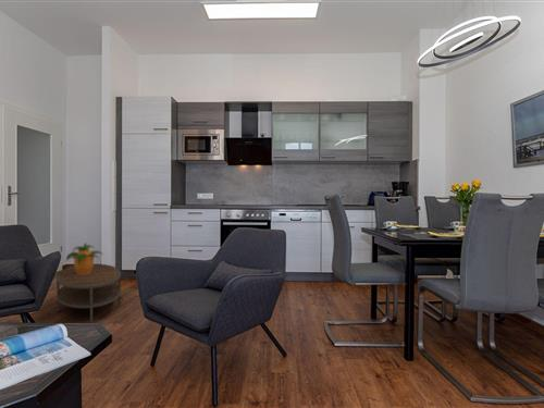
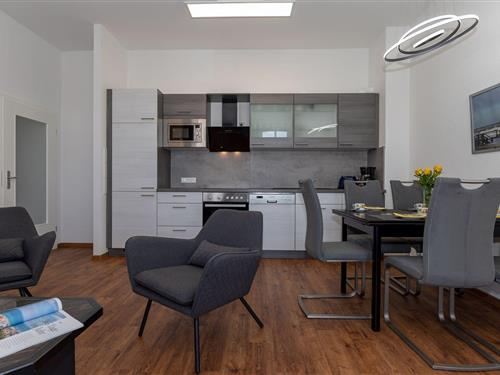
- potted plant [65,242,104,274]
- coffee table [55,263,122,324]
